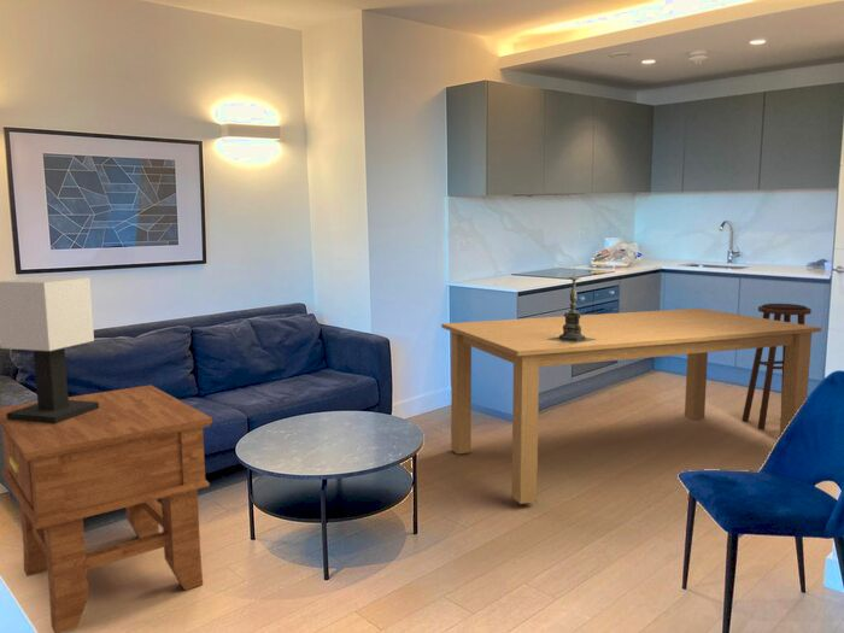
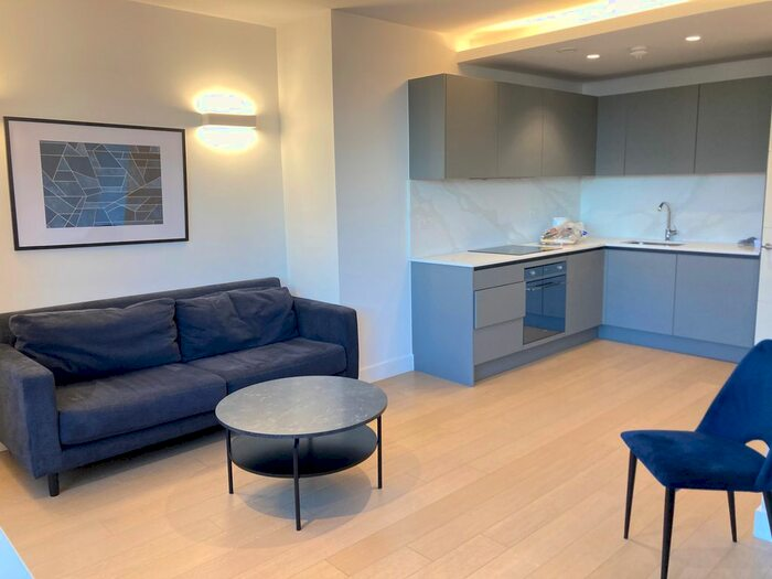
- table lamp [0,276,99,423]
- stool [742,303,813,432]
- candle holder [549,265,597,344]
- side table [0,383,213,633]
- dining table [440,307,822,505]
